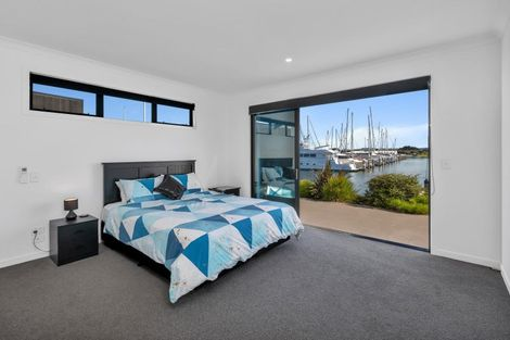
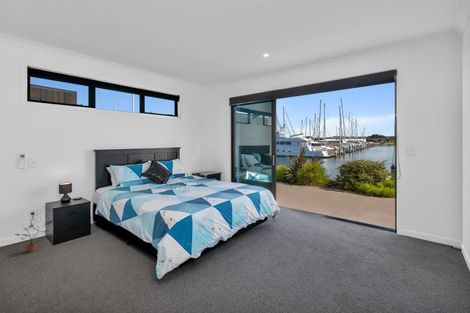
+ potted plant [14,219,55,253]
